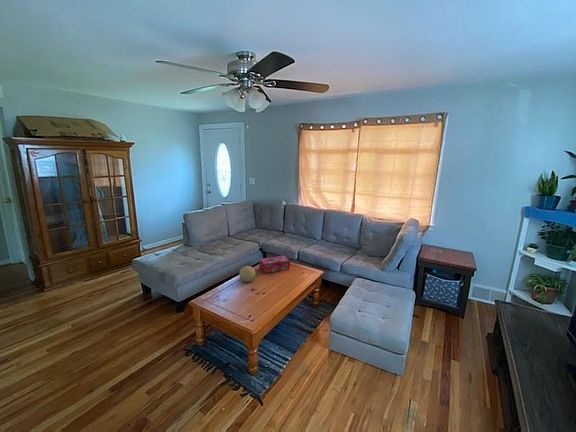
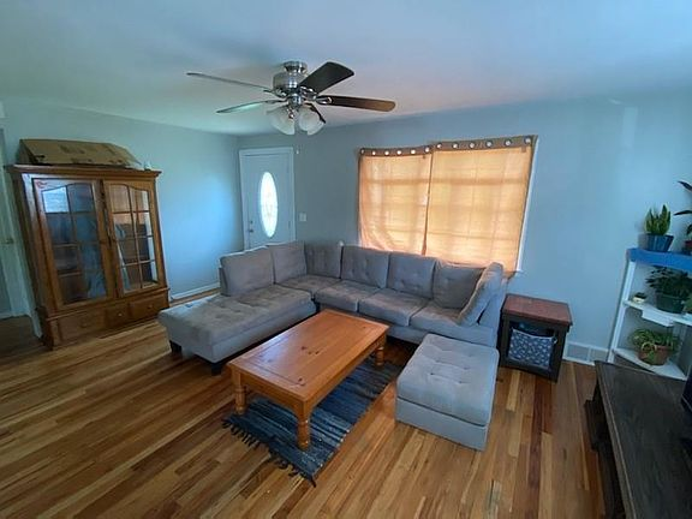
- tissue box [258,255,291,274]
- decorative ball [238,265,256,283]
